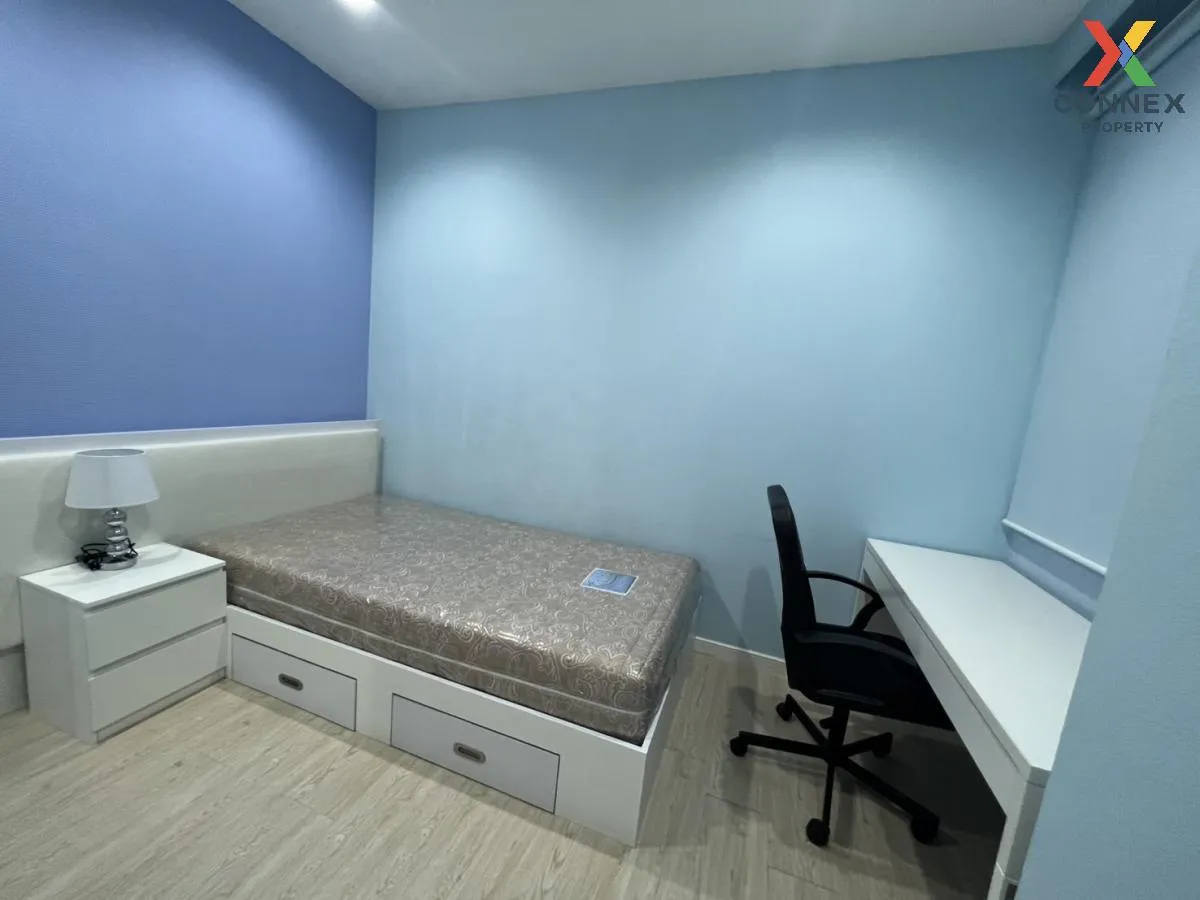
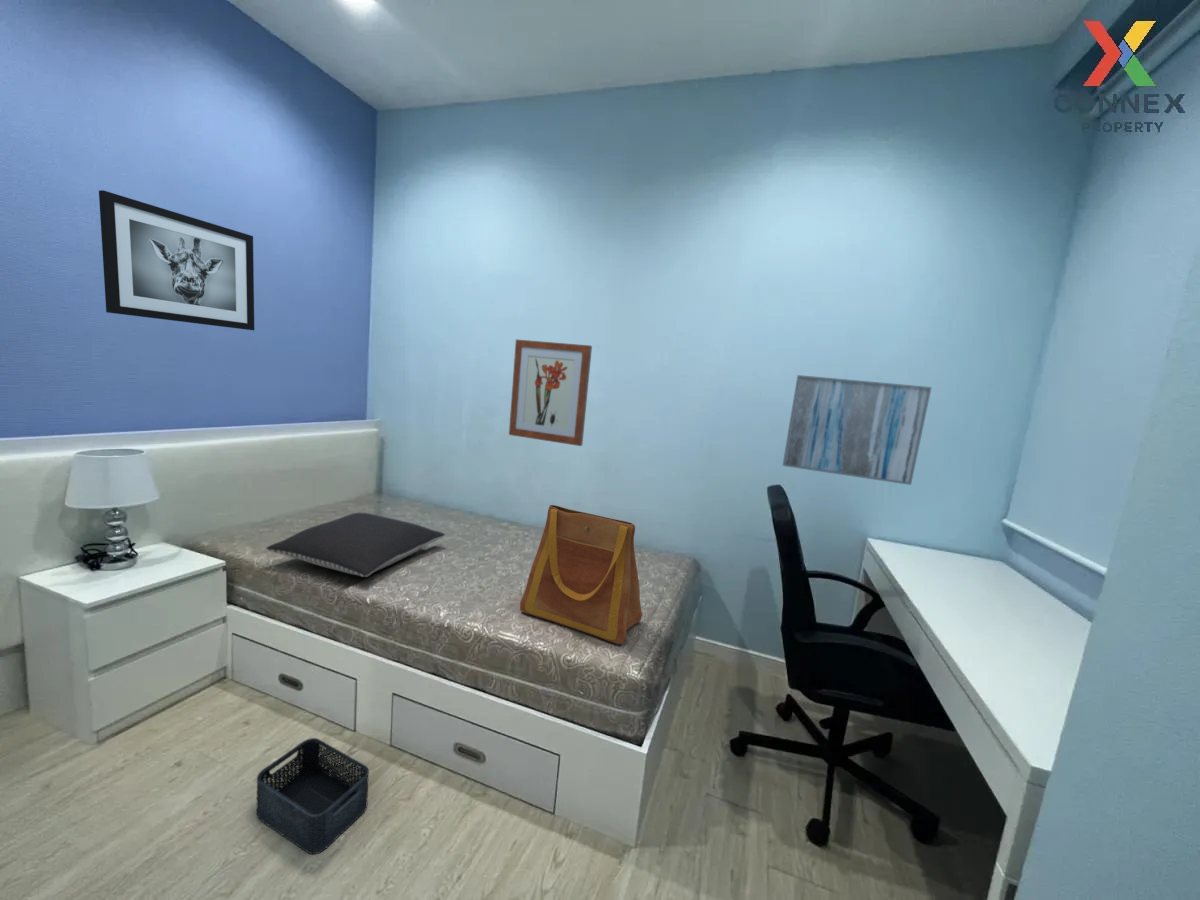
+ wall art [782,374,933,486]
+ wall art [98,189,255,331]
+ pillow [265,512,446,578]
+ tote bag [519,504,643,645]
+ storage bin [256,737,370,855]
+ wall art [508,338,593,447]
